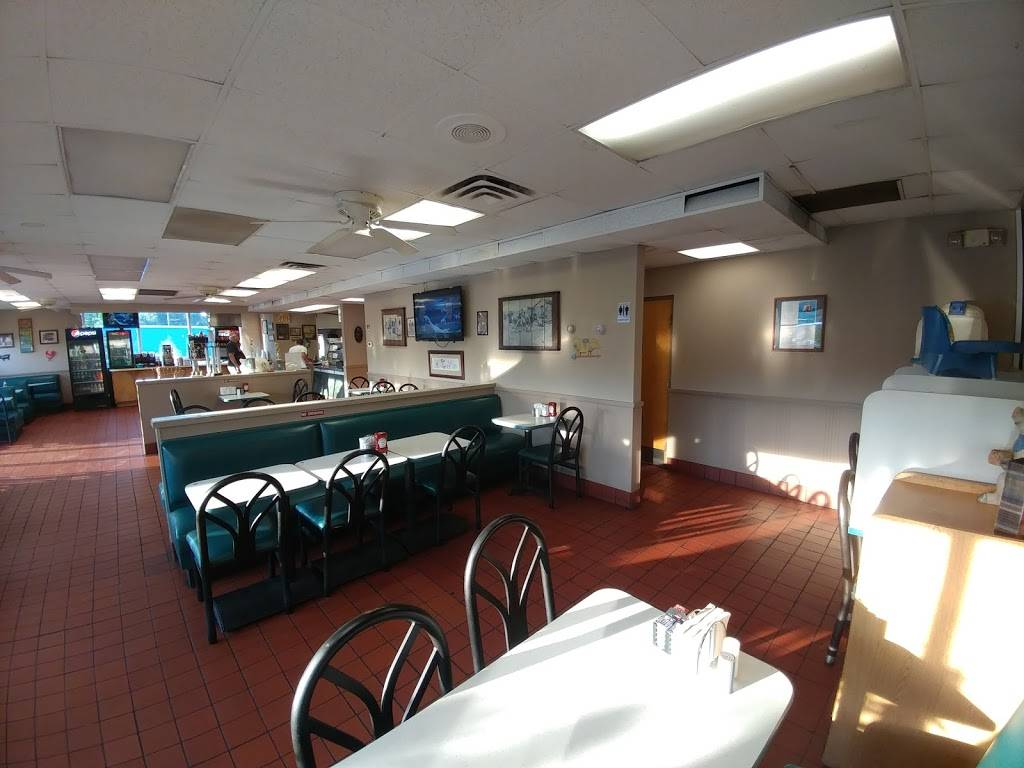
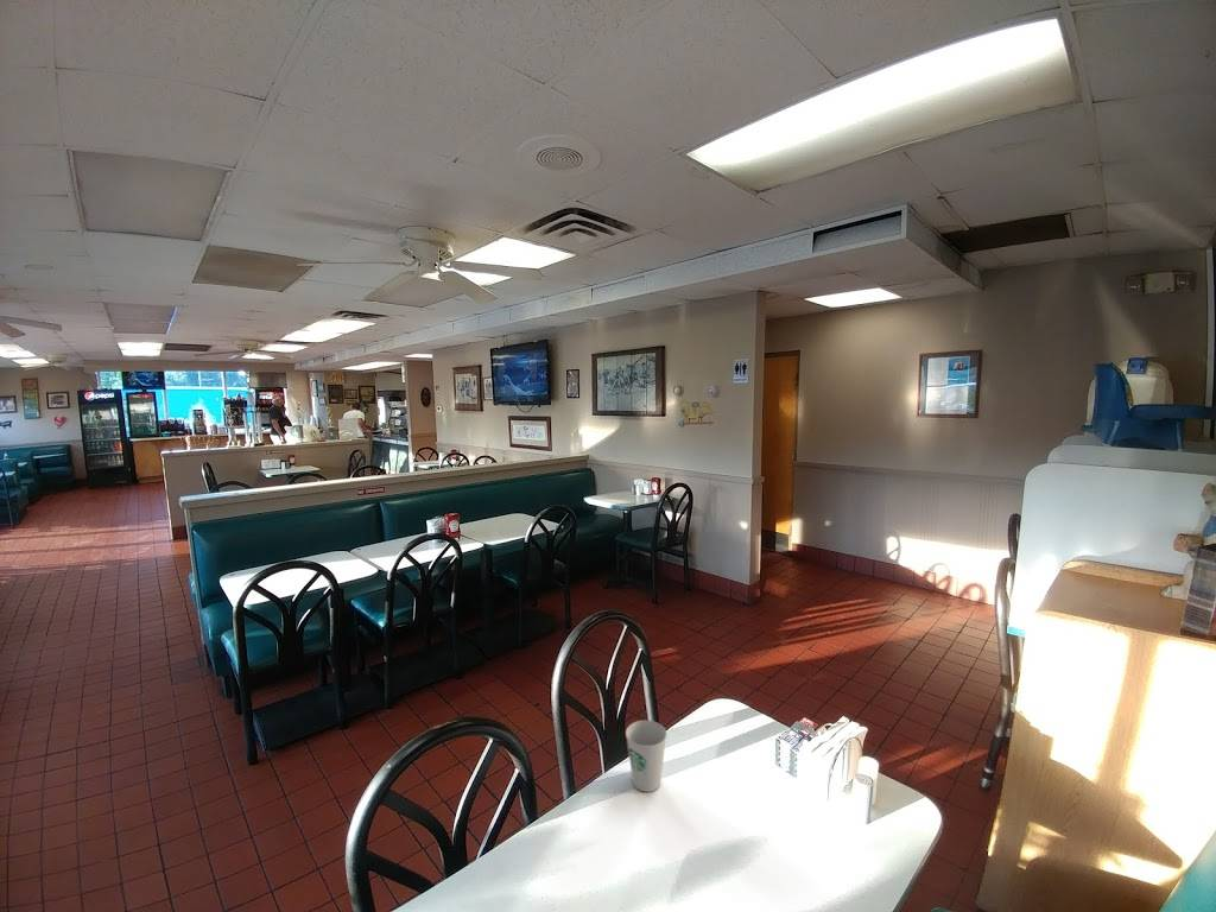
+ paper cup [625,720,669,793]
